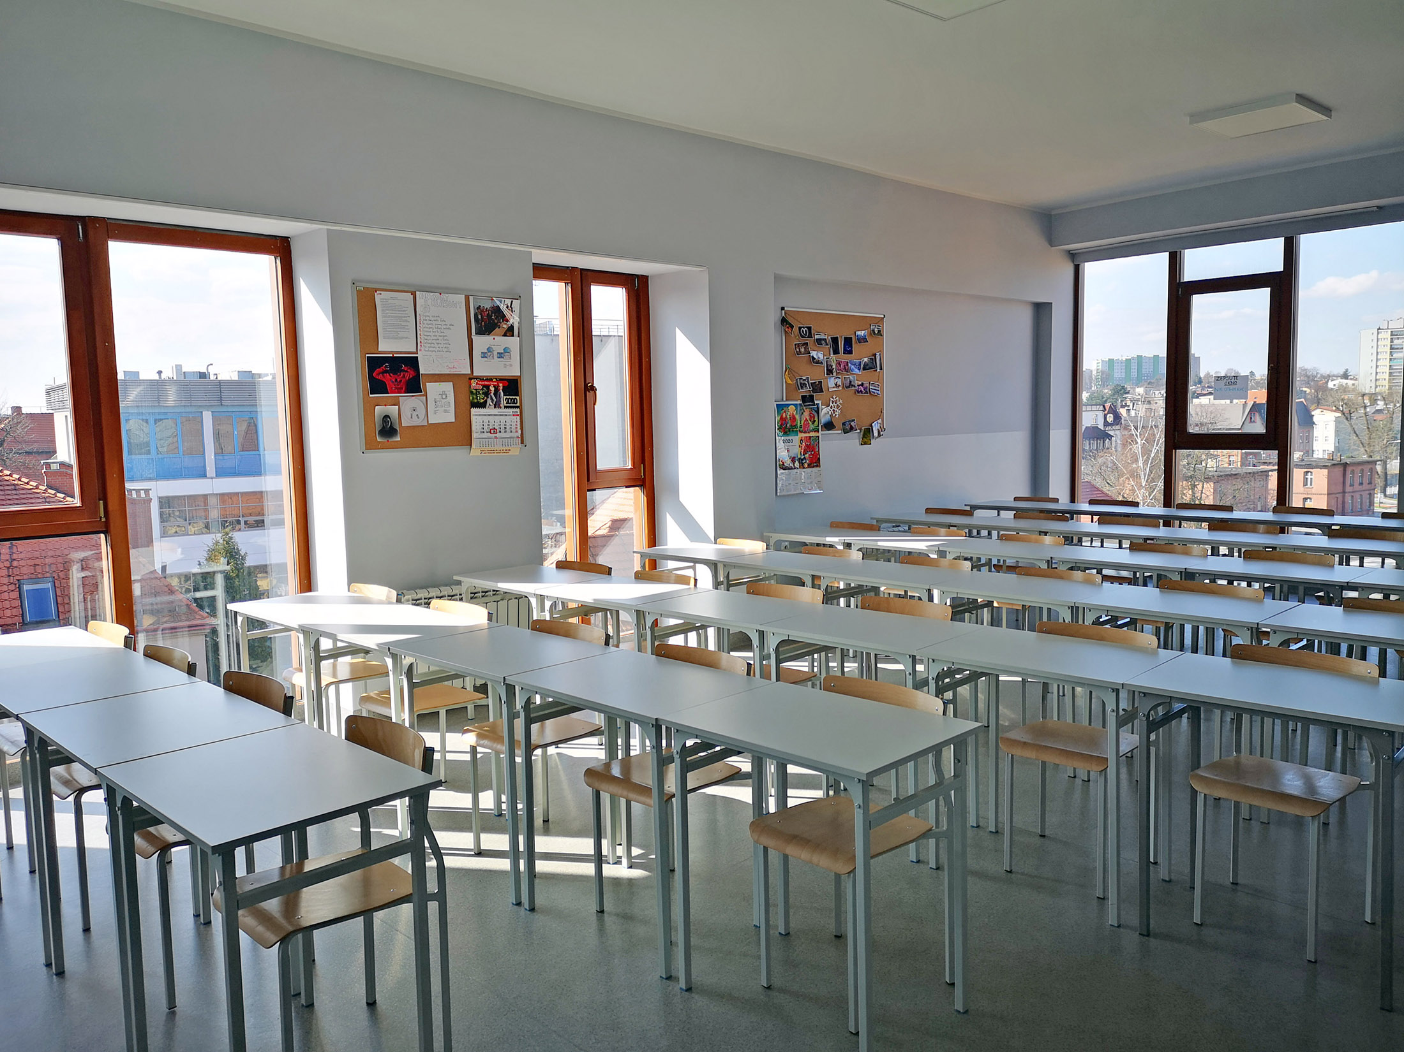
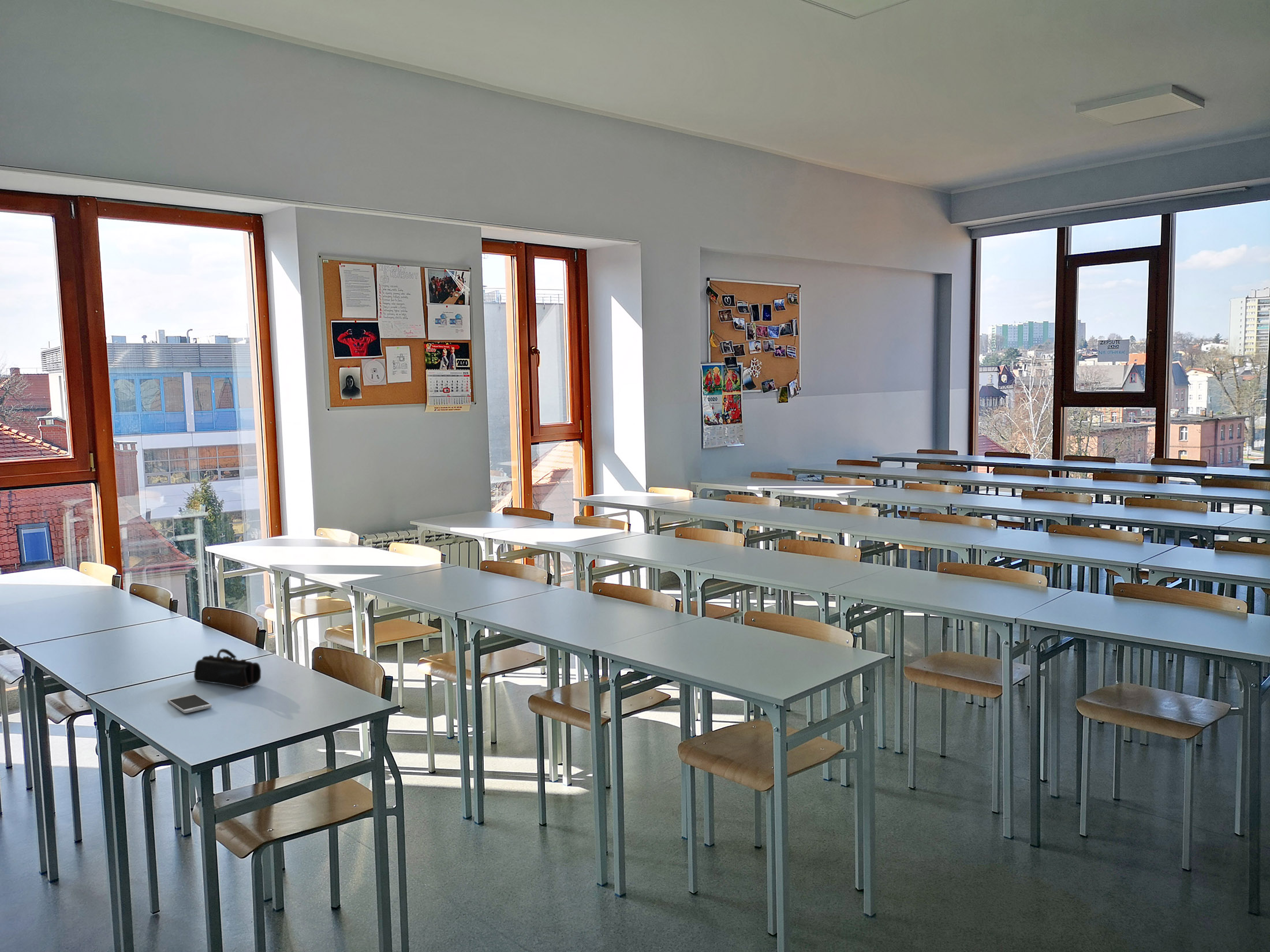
+ pencil case [193,648,262,689]
+ smartphone [167,694,212,714]
